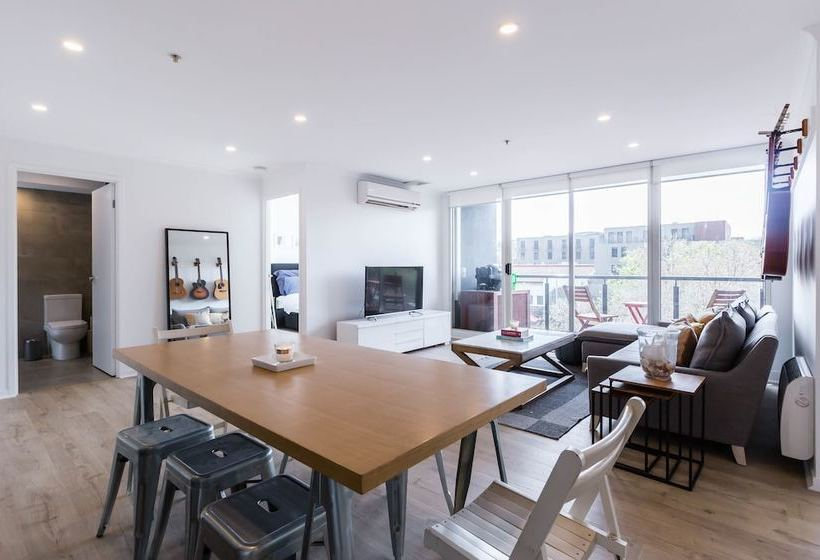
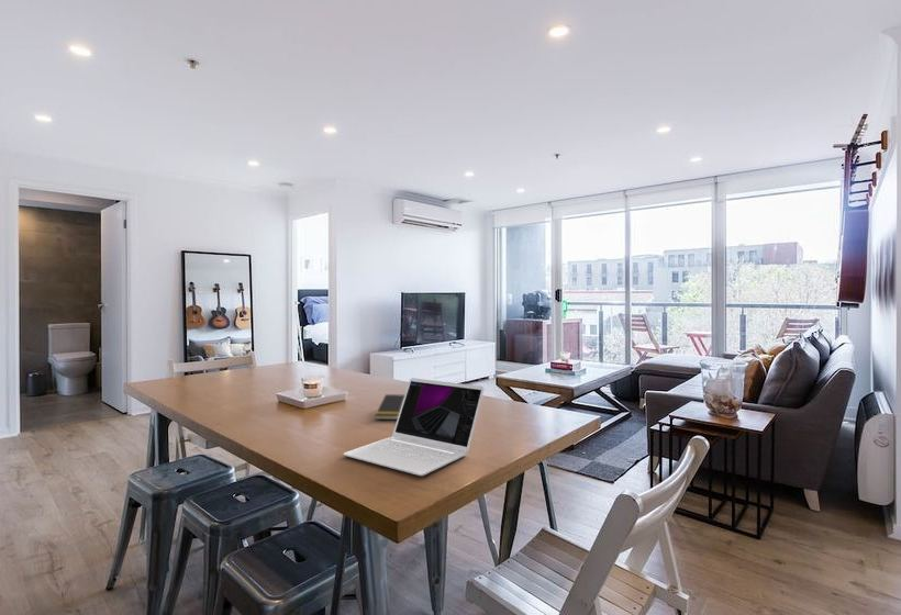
+ laptop [343,377,485,477]
+ notepad [374,393,405,421]
